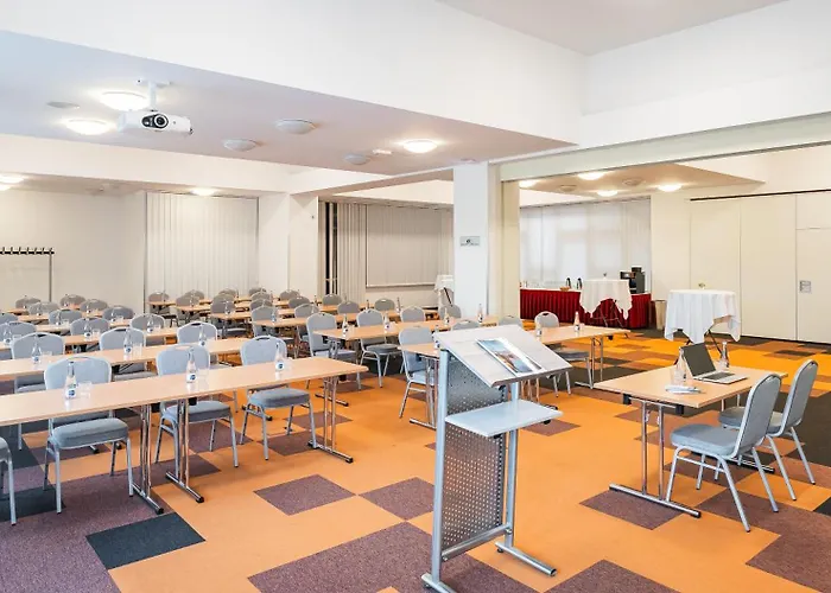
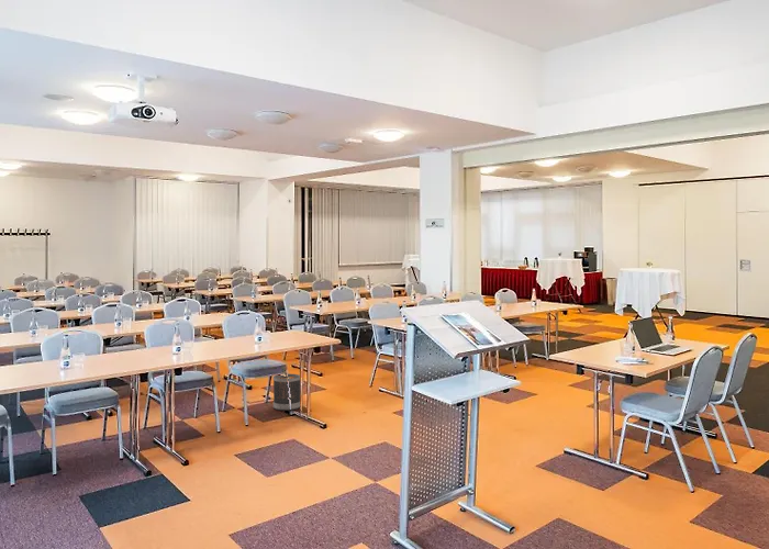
+ wastebasket [272,373,301,412]
